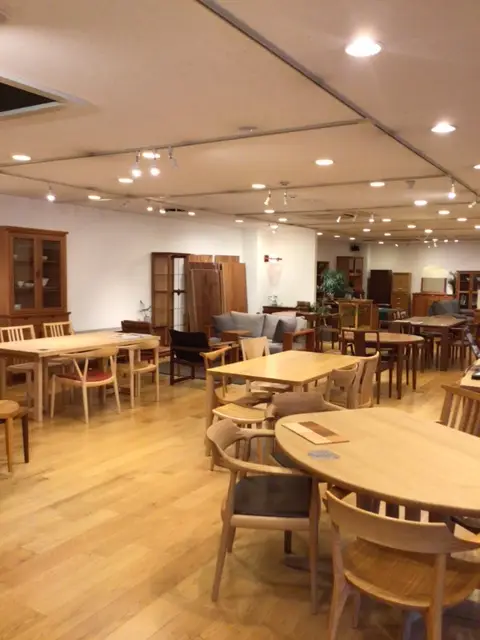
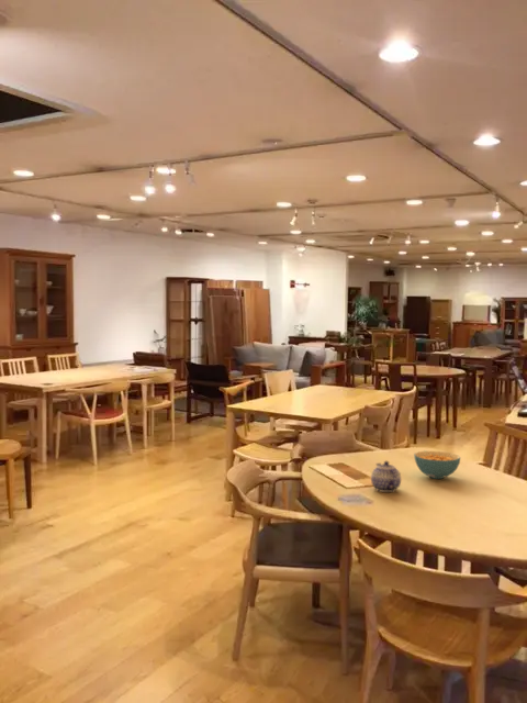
+ teapot [370,460,402,493]
+ cereal bowl [413,450,461,480]
